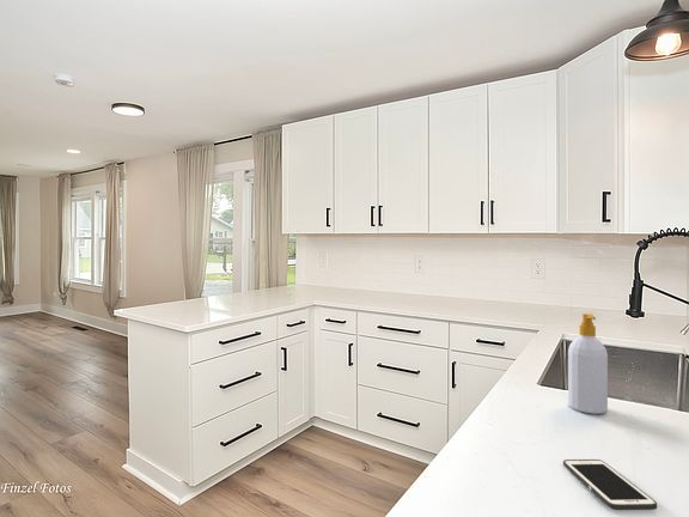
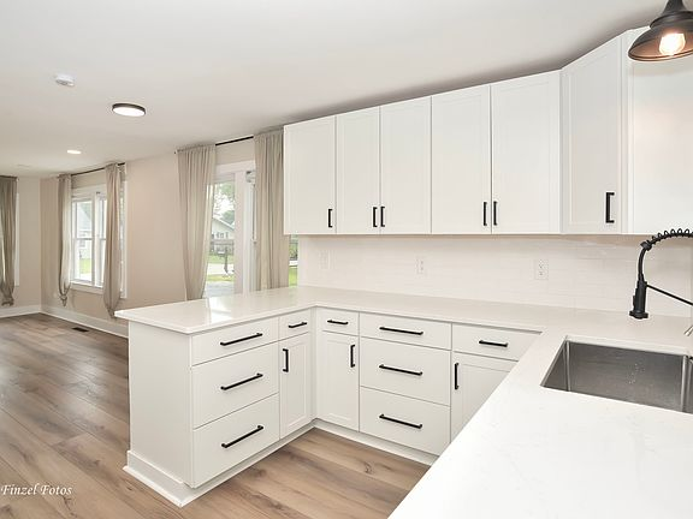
- soap bottle [567,312,609,415]
- cell phone [562,458,658,511]
